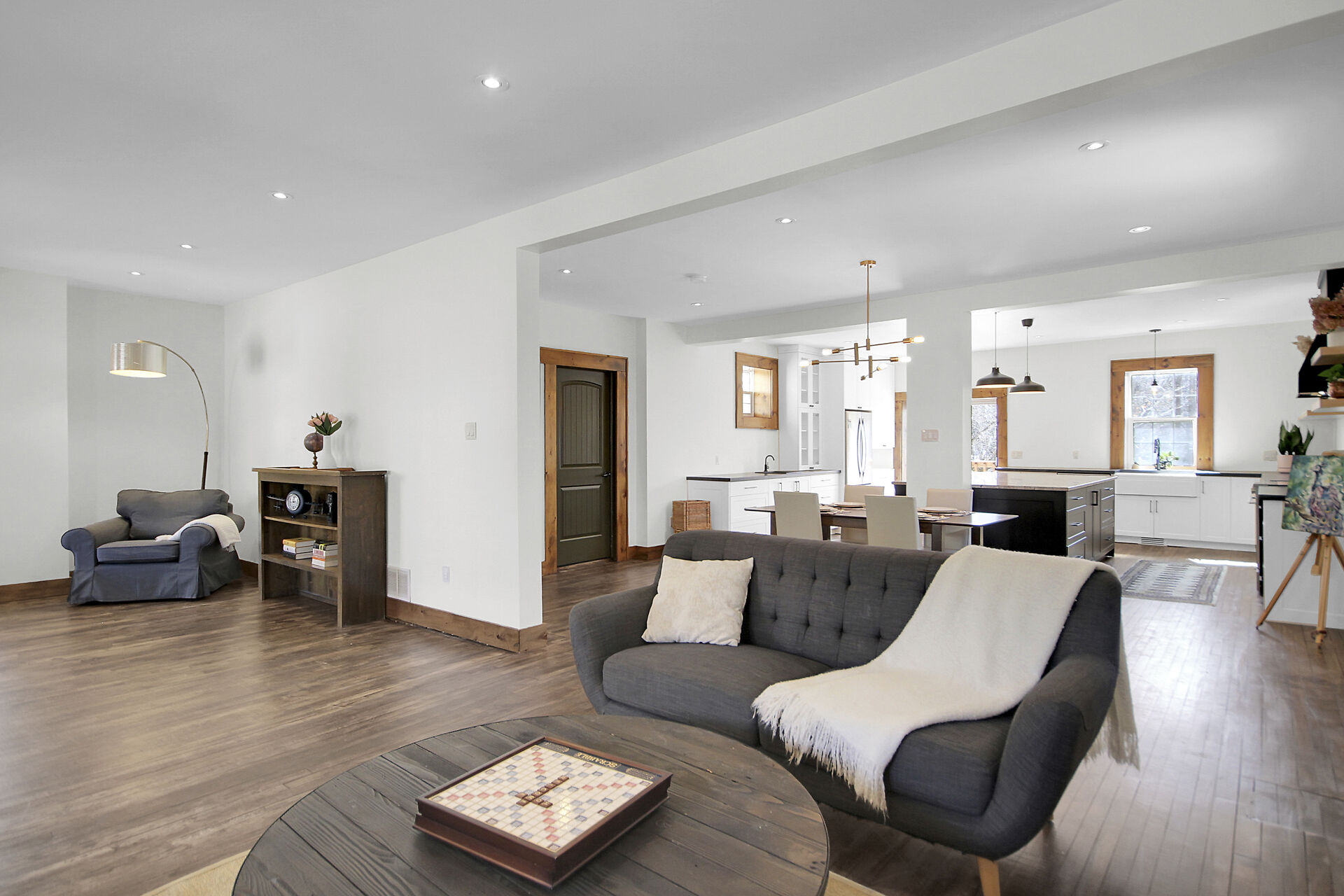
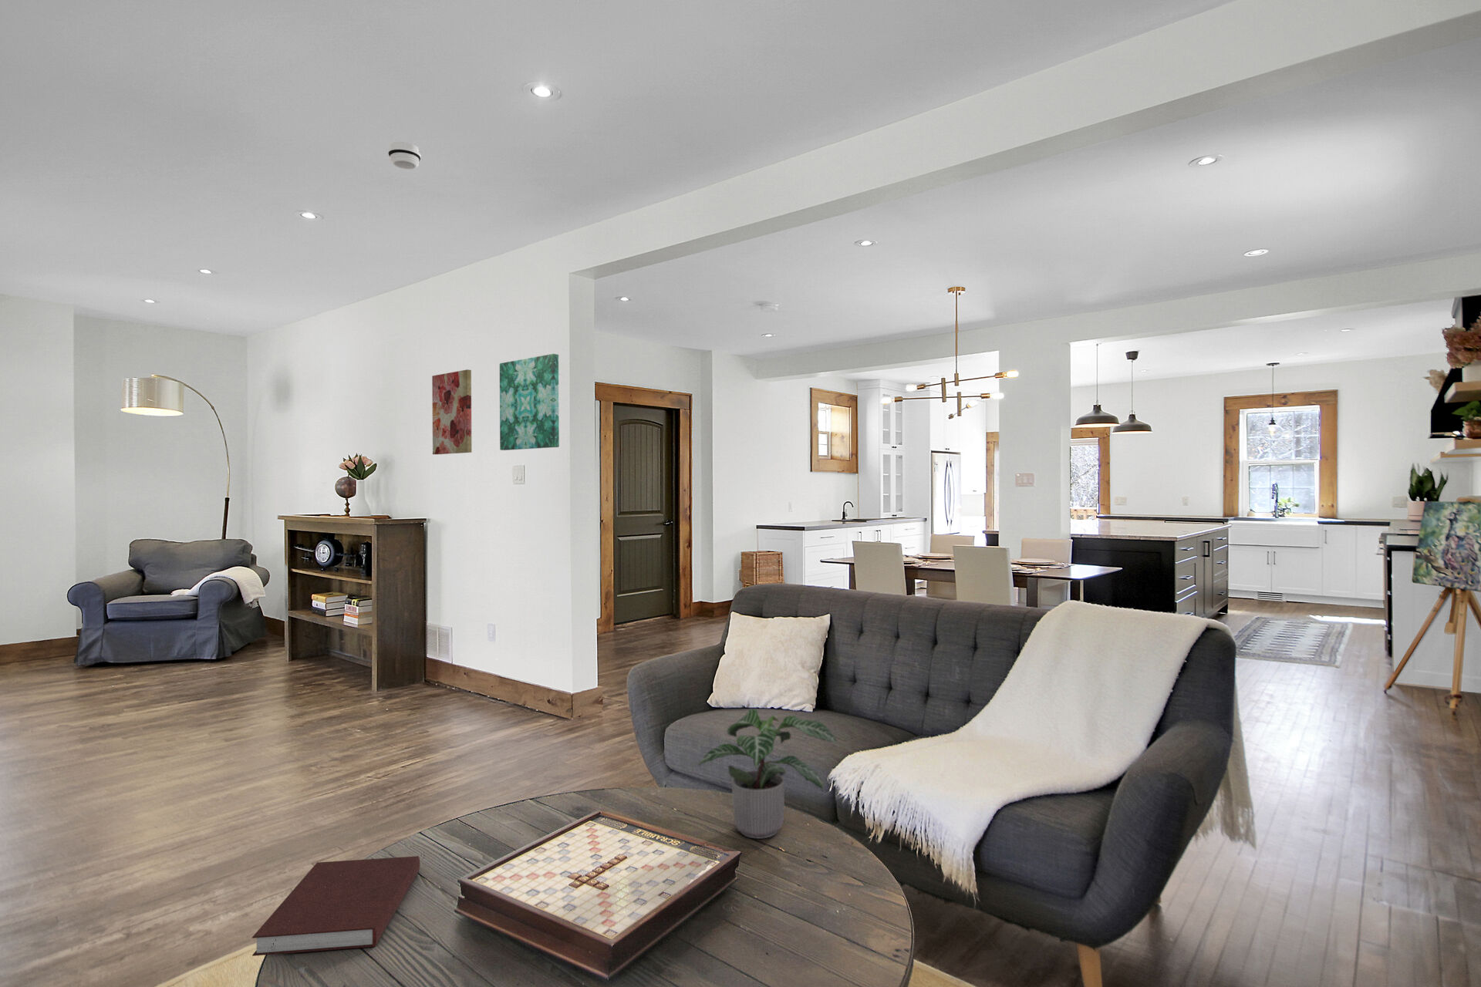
+ smoke detector [387,141,422,171]
+ wall art [499,354,560,451]
+ notebook [251,855,420,957]
+ wall art [431,369,472,455]
+ potted plant [698,708,839,839]
